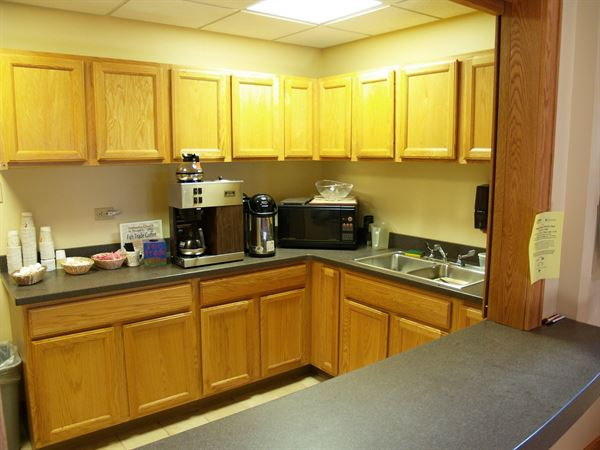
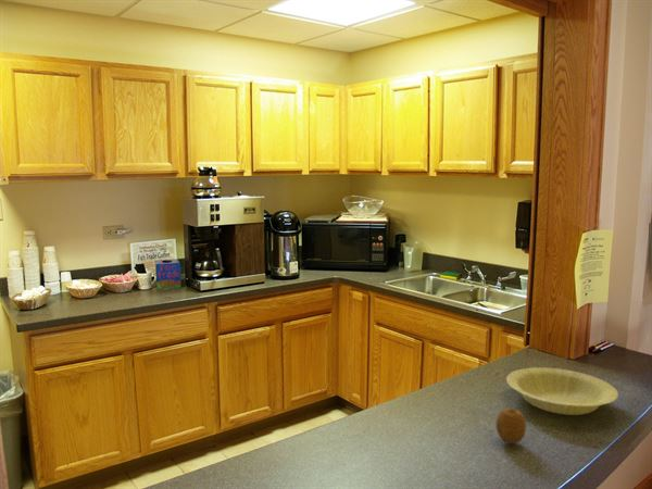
+ fruit [494,406,527,446]
+ bowl [505,366,619,416]
